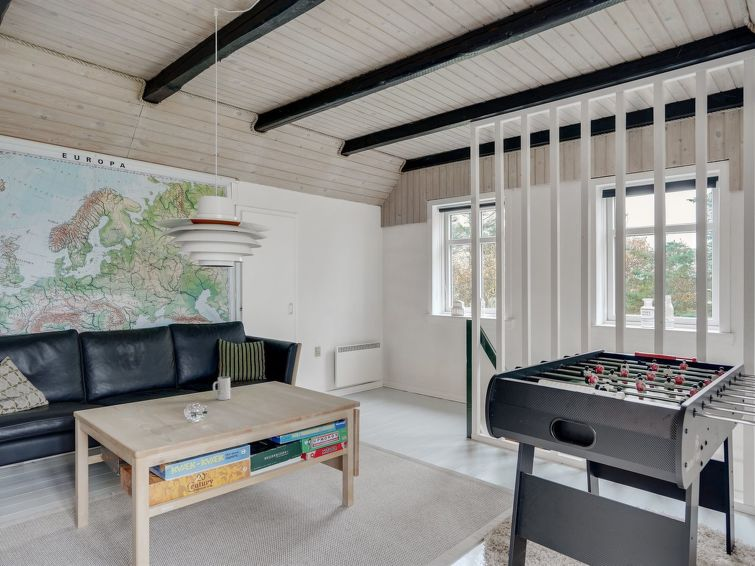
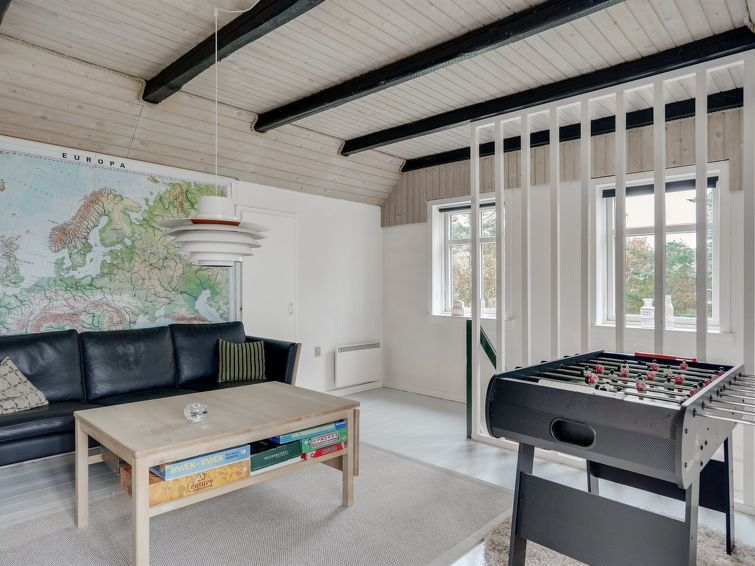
- mug [212,376,231,401]
